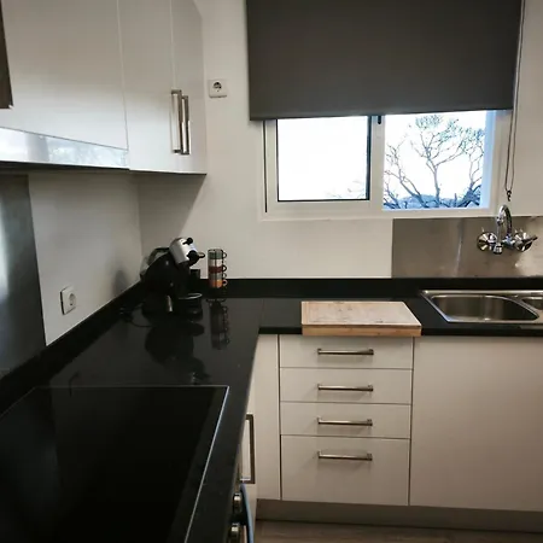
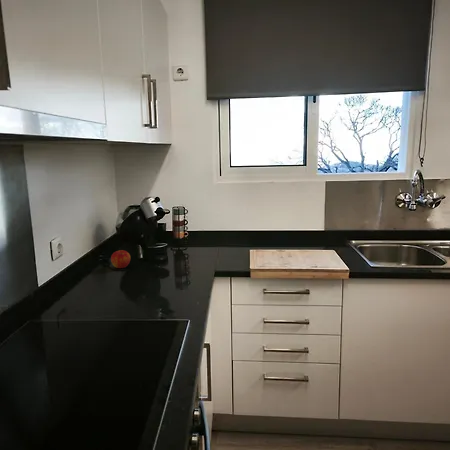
+ apple [110,249,131,269]
